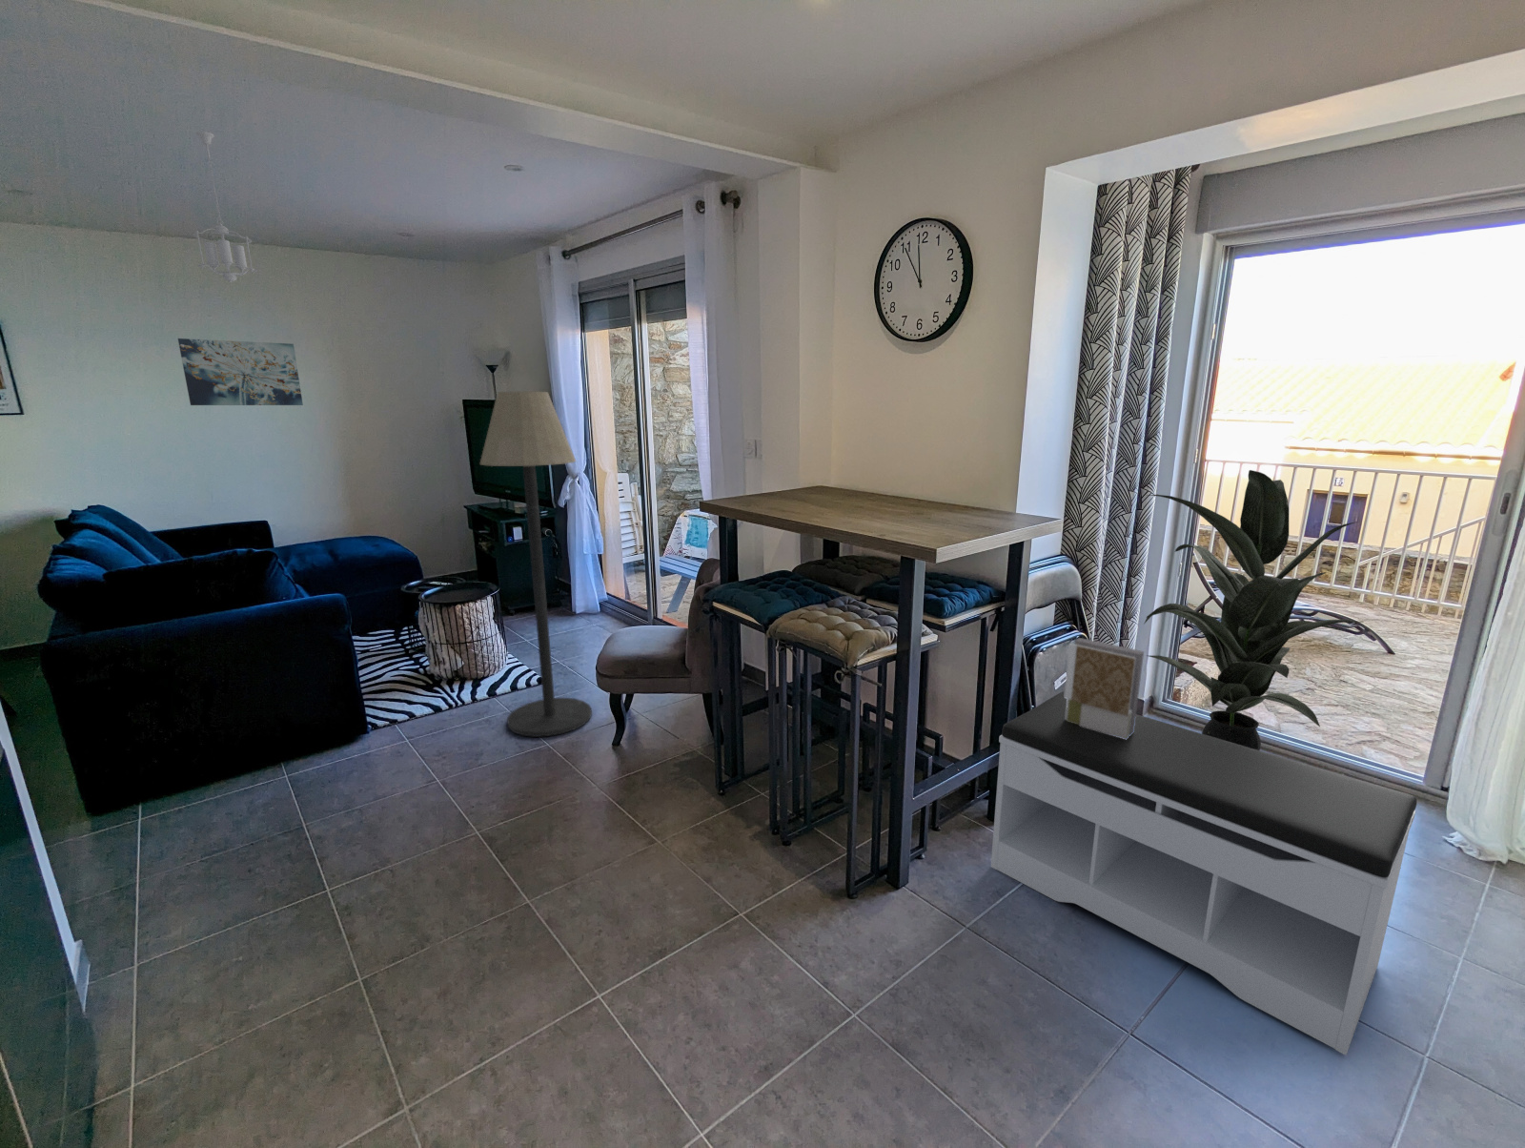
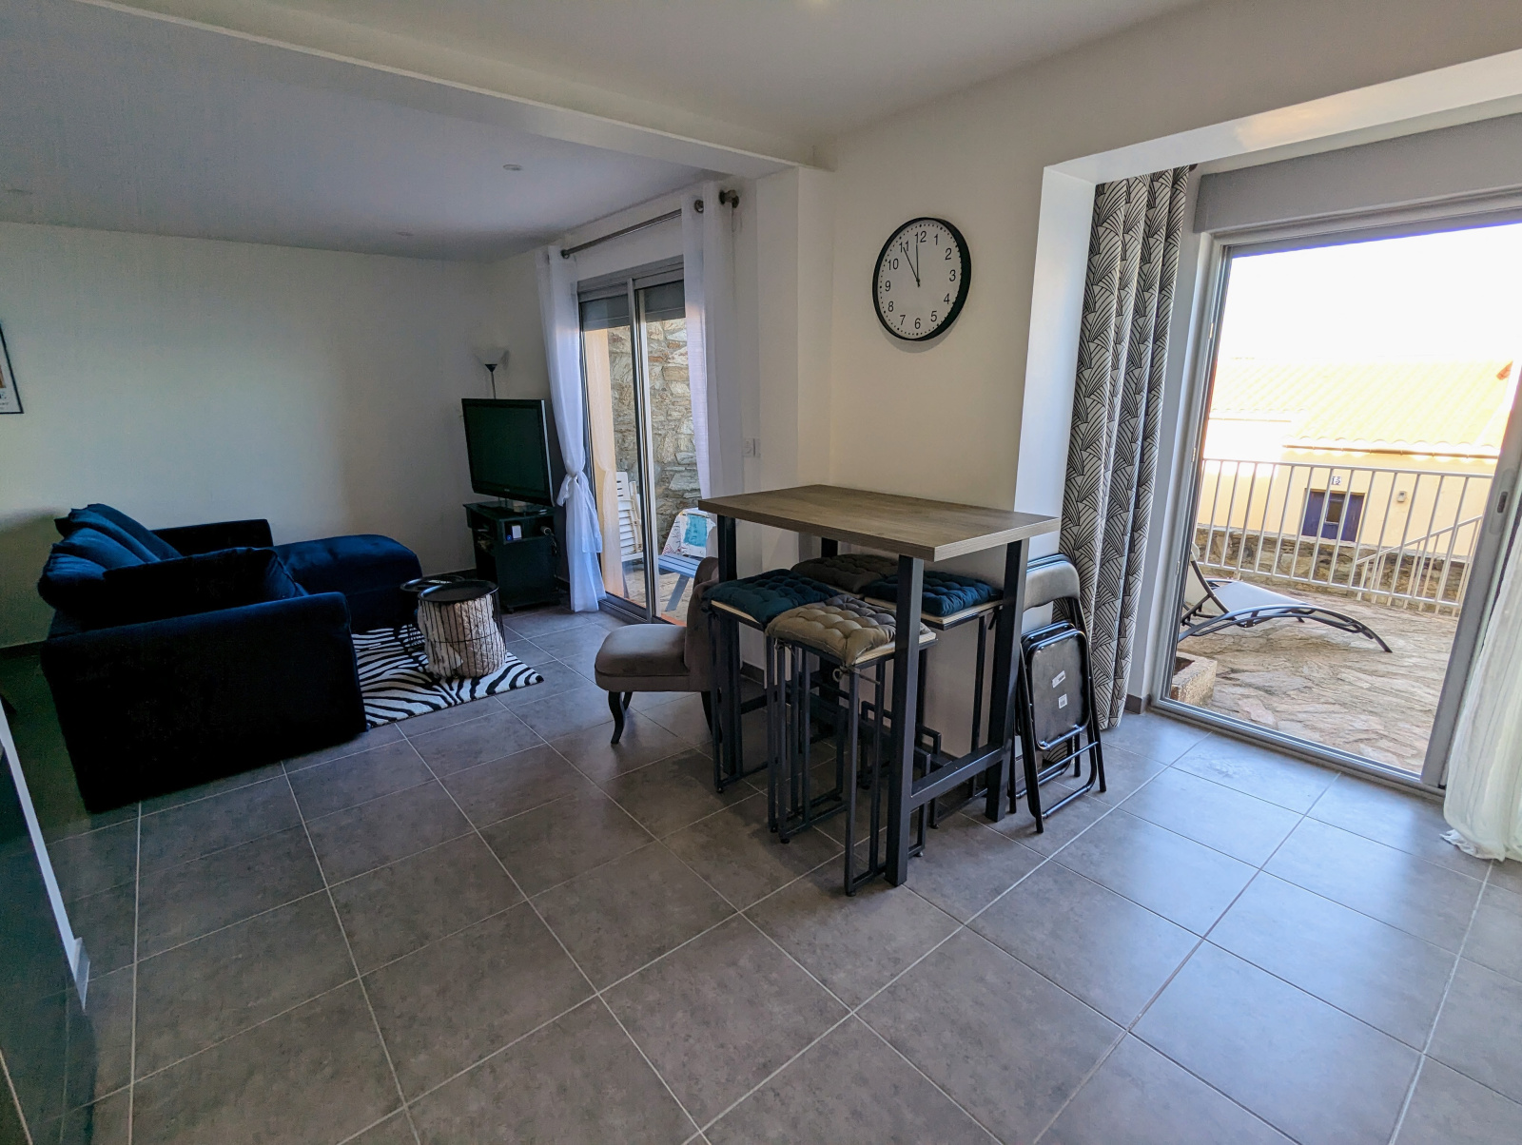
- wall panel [1063,637,1145,740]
- bench [990,690,1418,1056]
- indoor plant [1144,469,1363,750]
- floor lamp [480,391,593,738]
- pendant light [192,130,258,283]
- wall art [177,338,304,406]
